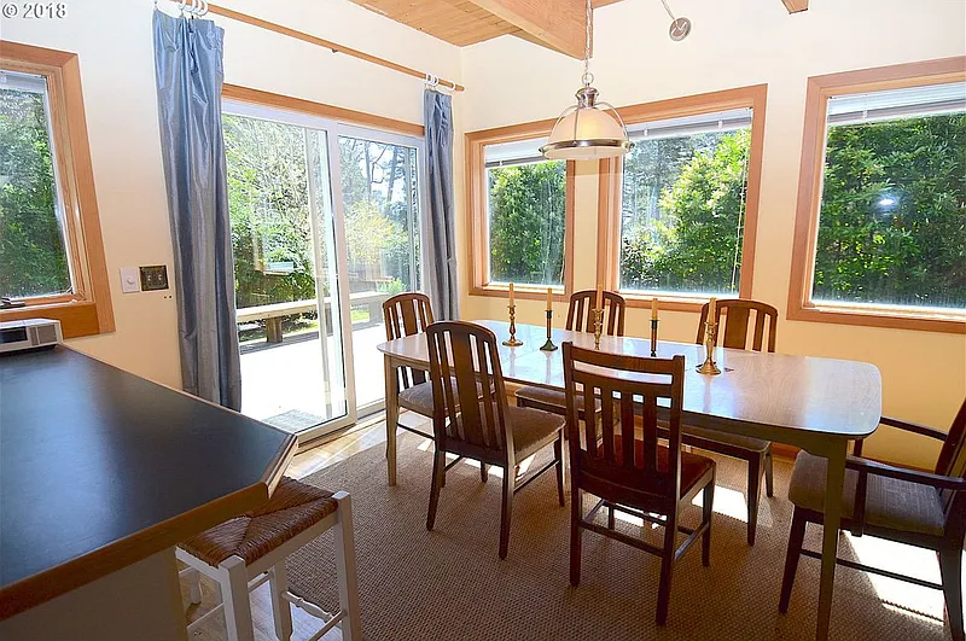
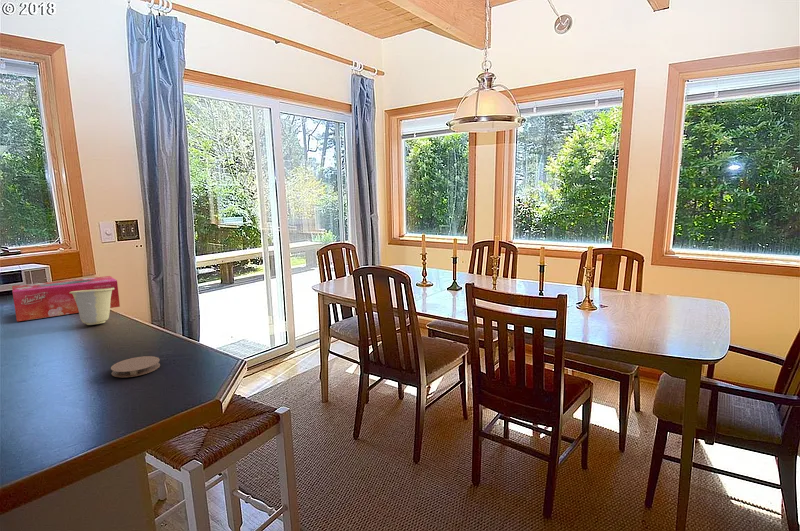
+ coaster [110,355,161,378]
+ tissue box [11,275,121,322]
+ cup [70,288,114,326]
